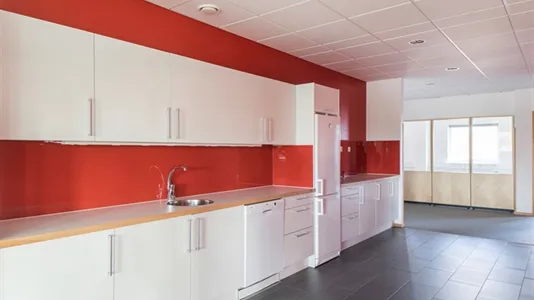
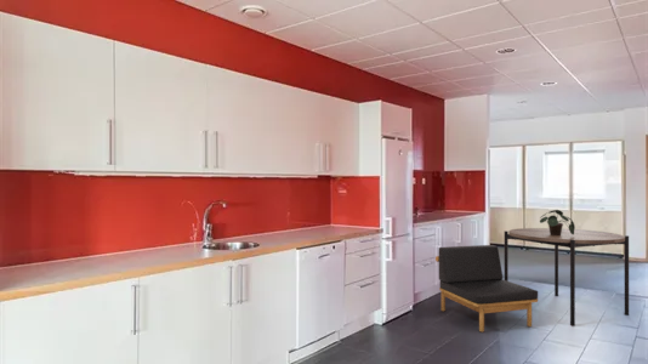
+ dining table [504,227,630,328]
+ chair [434,244,539,334]
+ potted plant [539,209,576,235]
